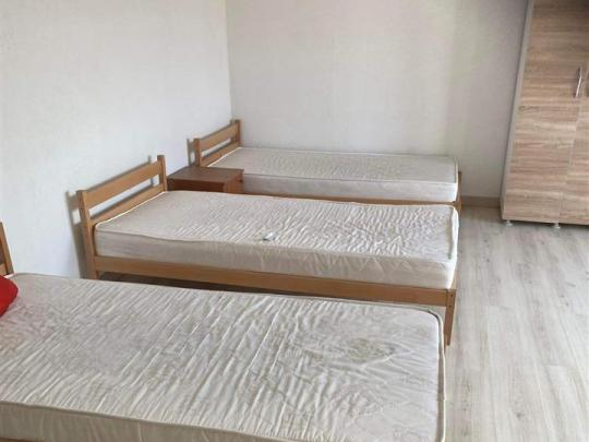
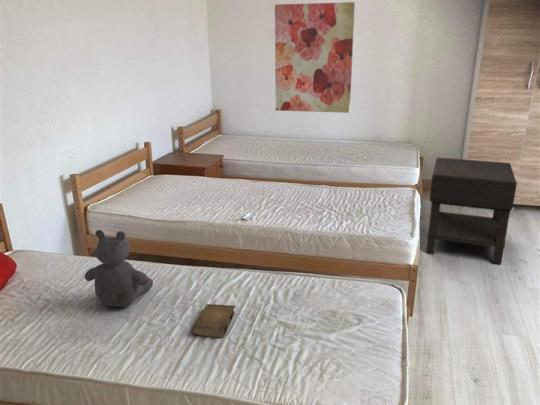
+ nightstand [425,157,518,265]
+ book [191,303,236,338]
+ teddy bear [84,229,154,308]
+ wall art [274,1,356,114]
